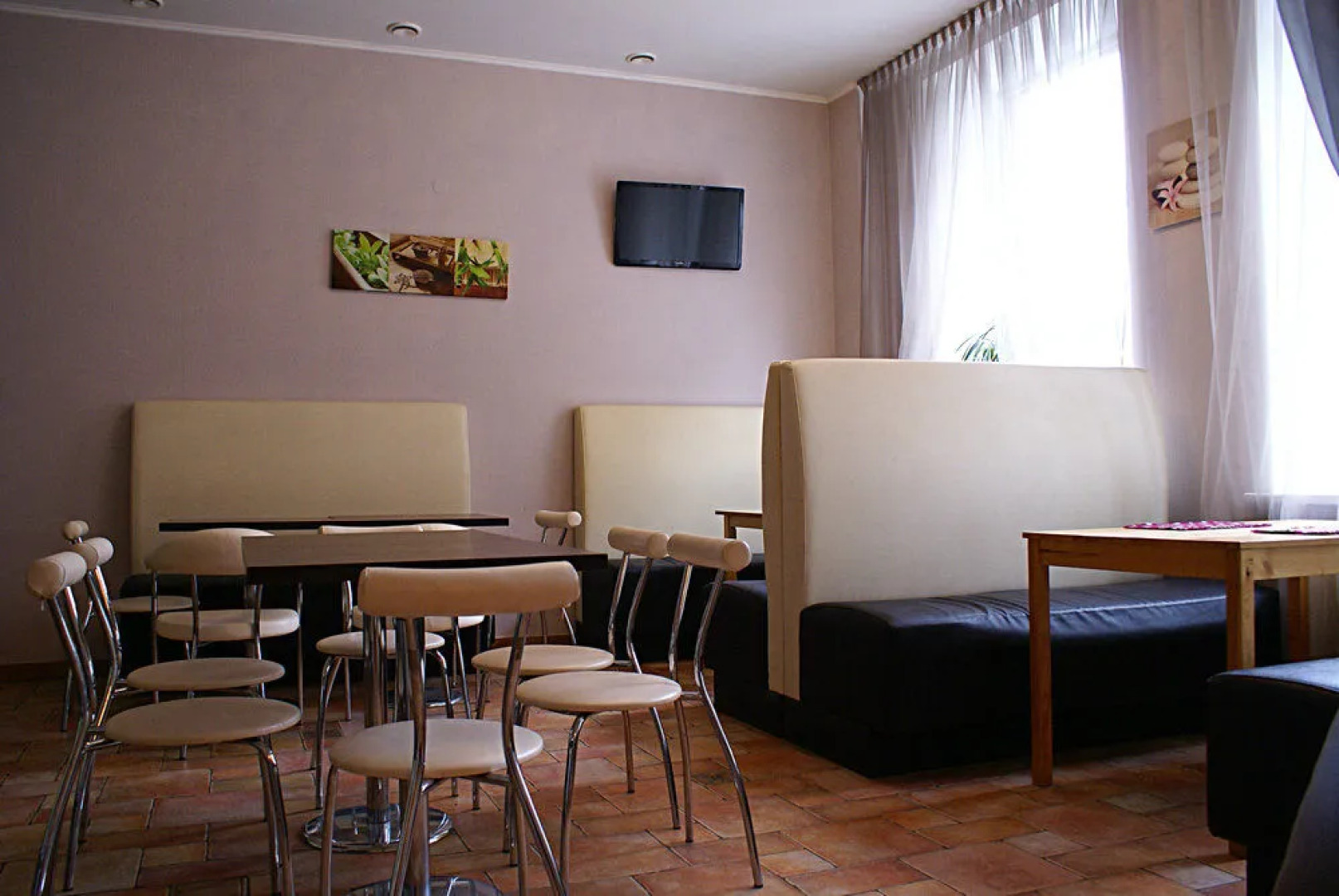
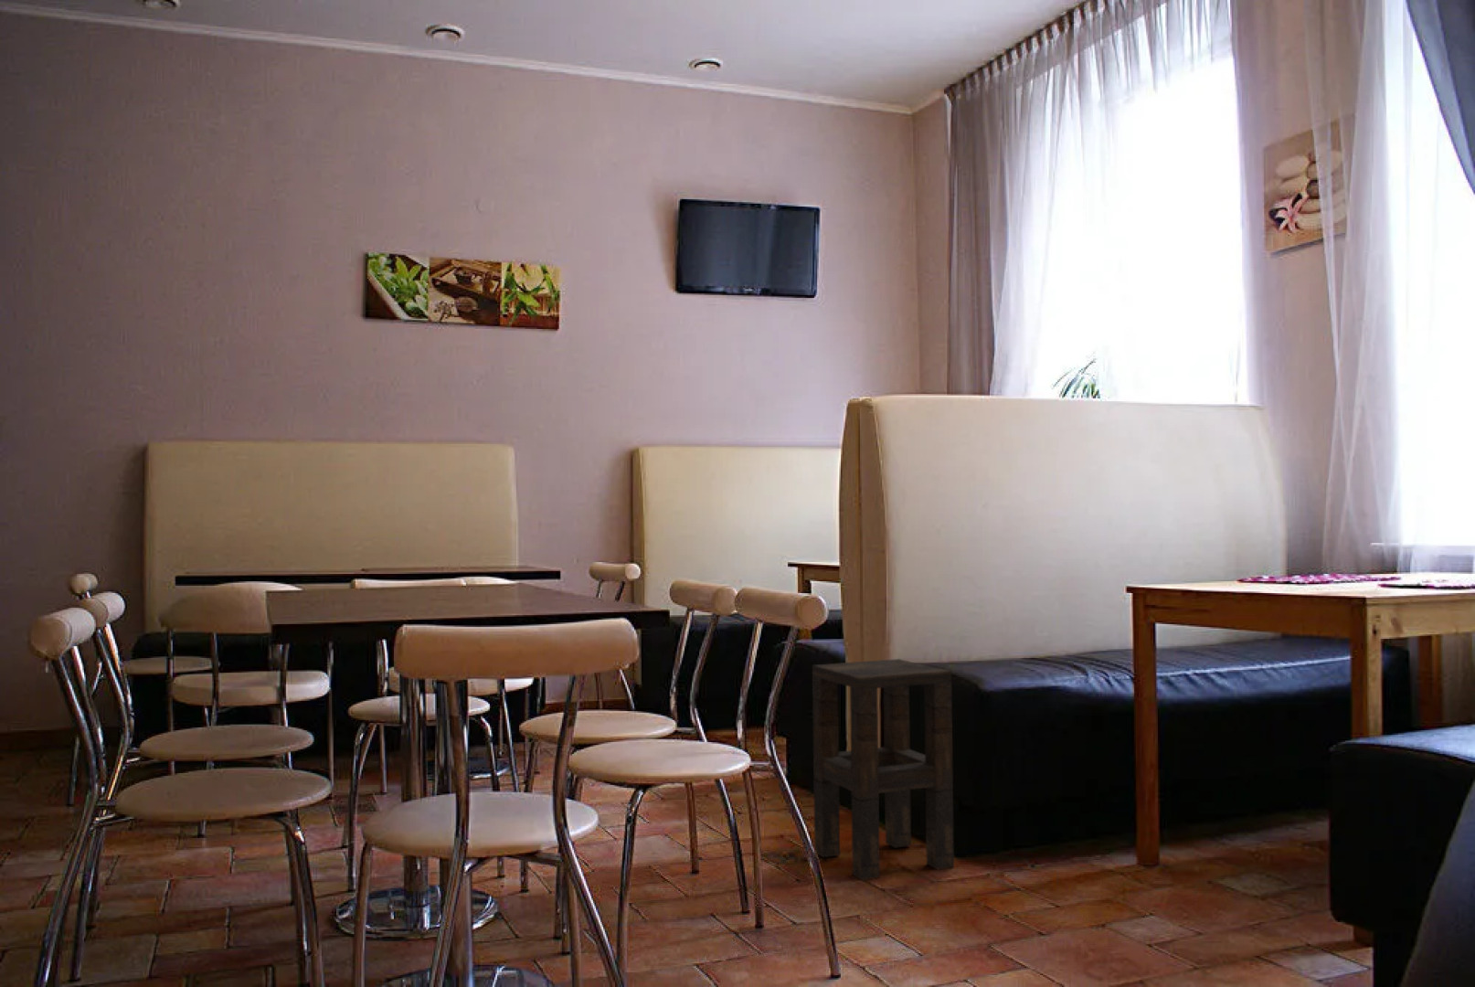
+ side table [812,658,955,881]
